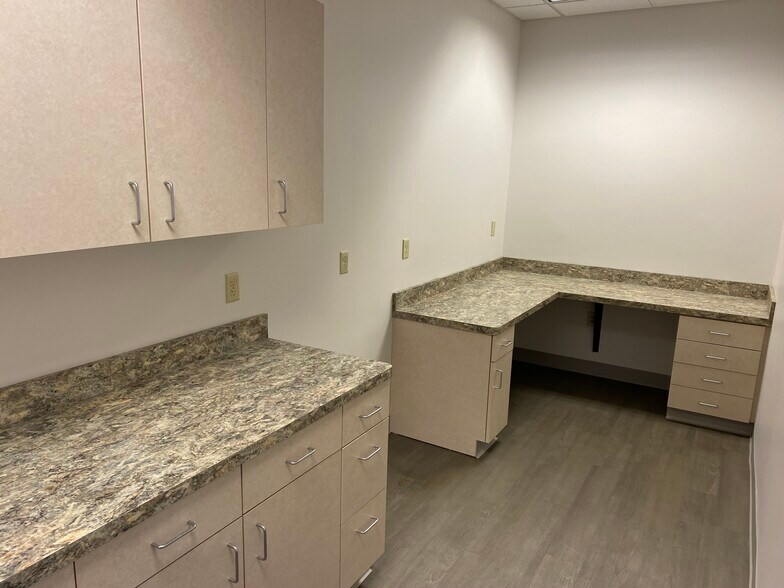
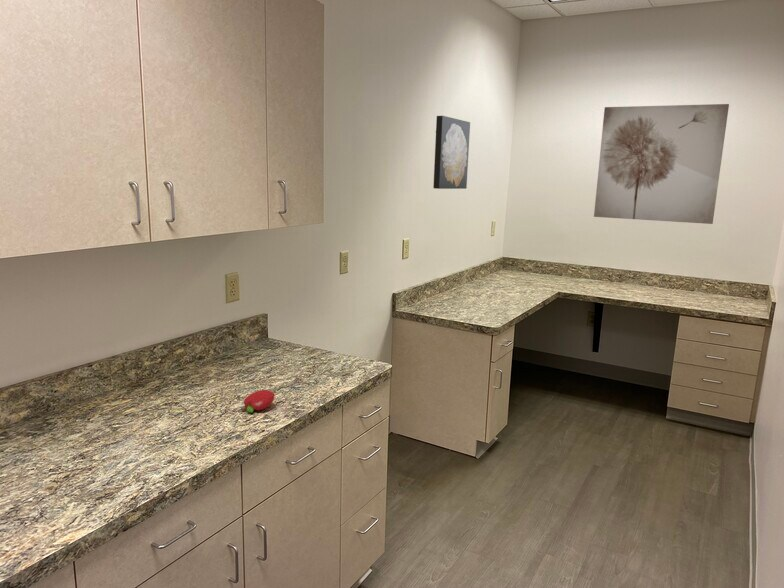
+ wall art [432,115,471,190]
+ fruit [241,389,276,414]
+ wall art [593,103,730,225]
